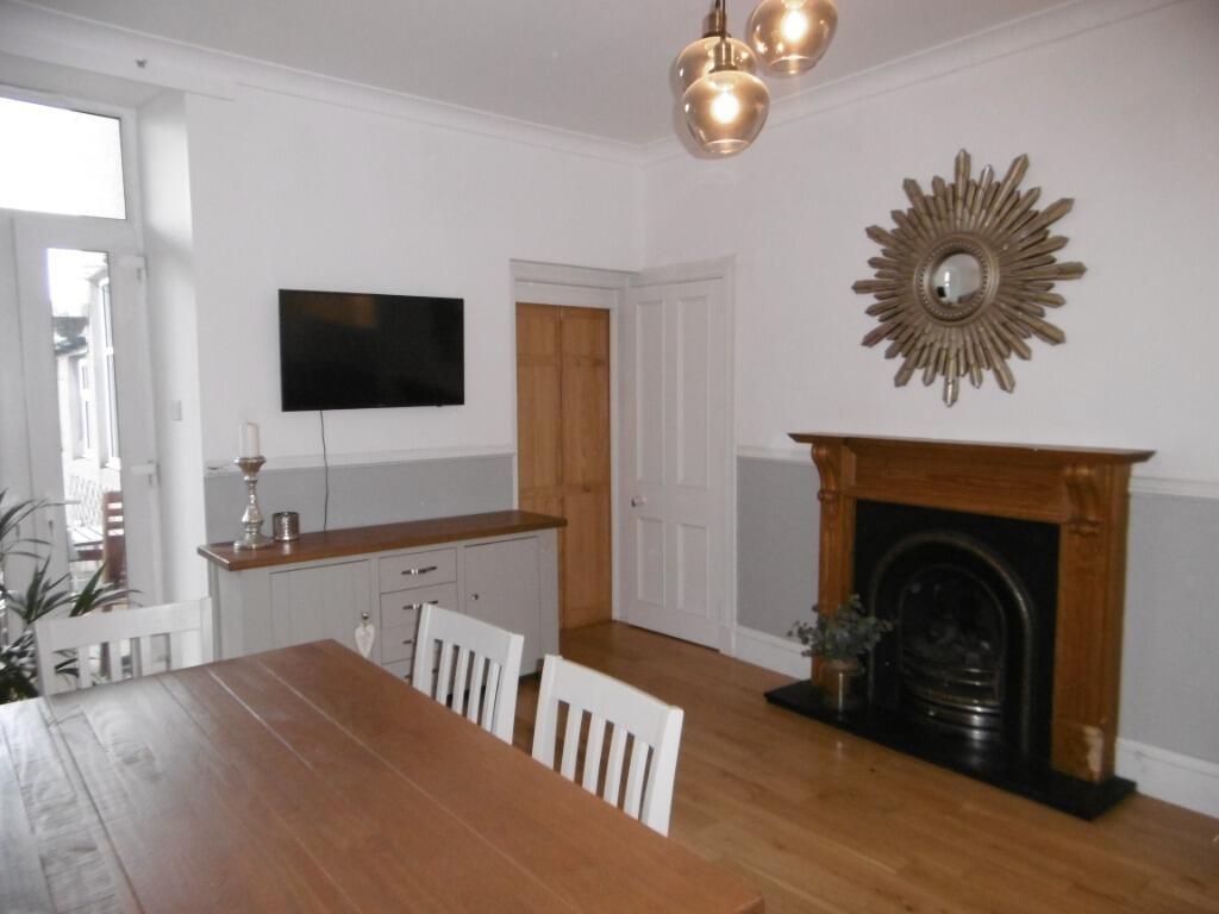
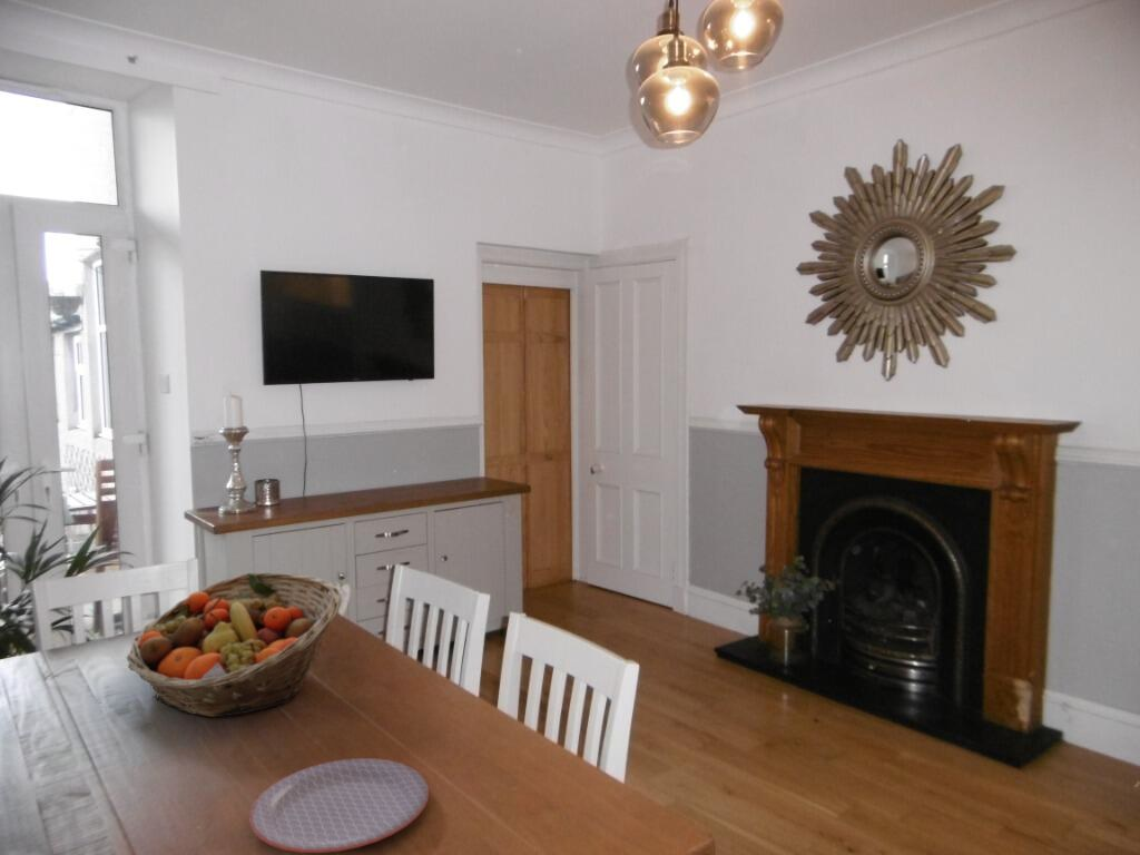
+ fruit basket [126,571,343,718]
+ plate [248,757,430,854]
